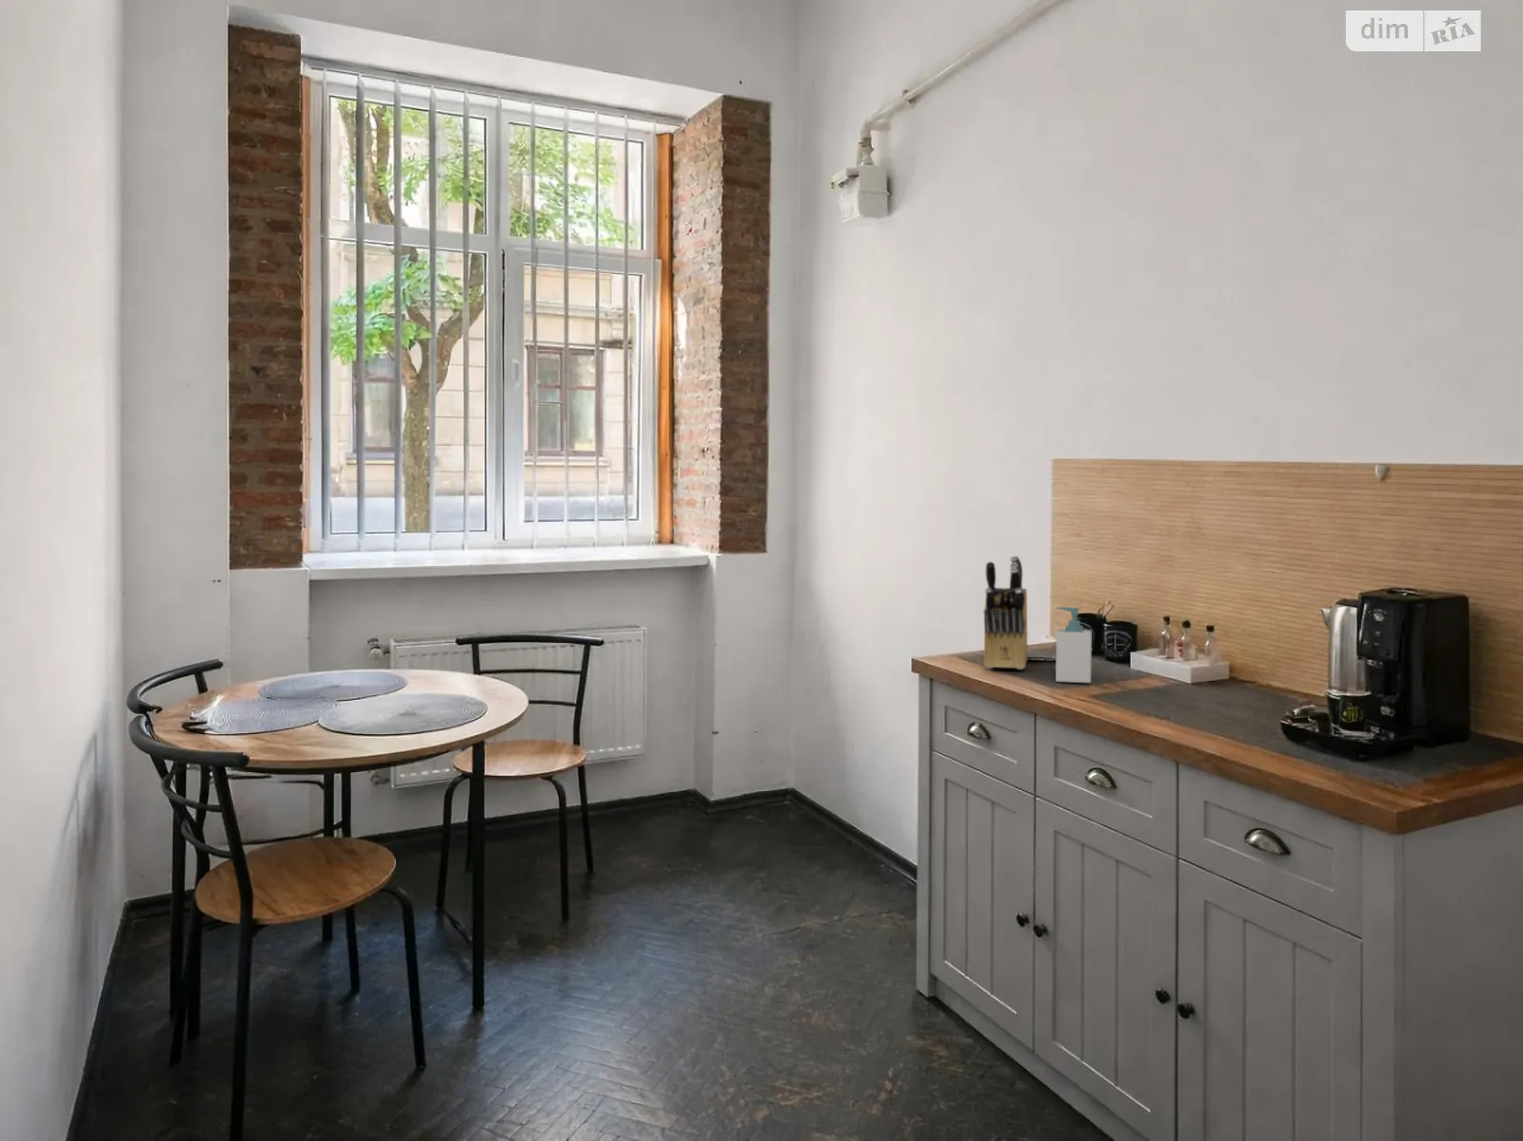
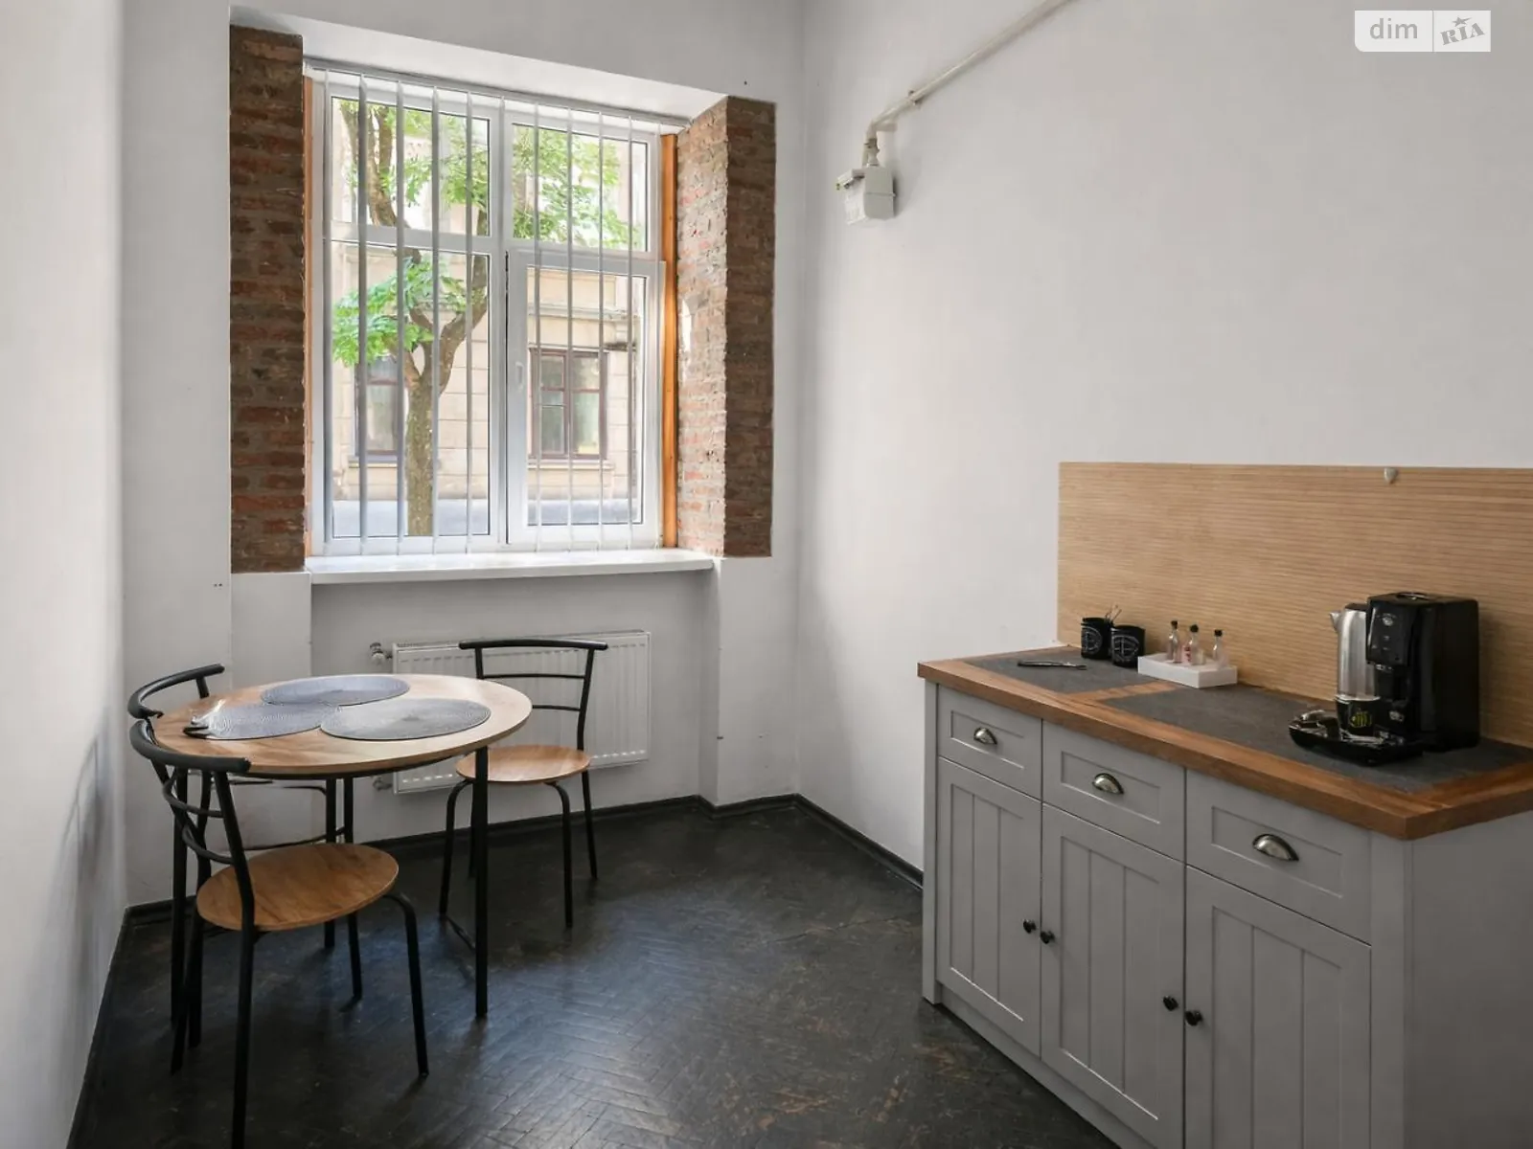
- soap bottle [1054,605,1092,683]
- knife block [983,555,1028,670]
